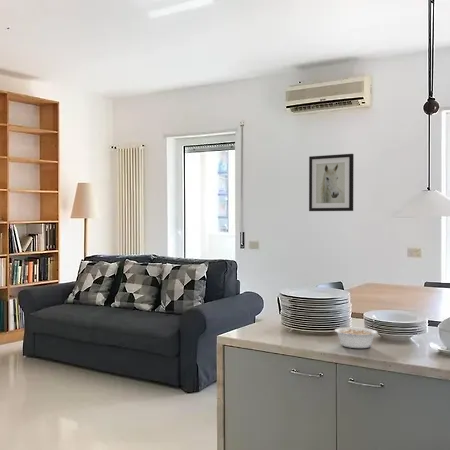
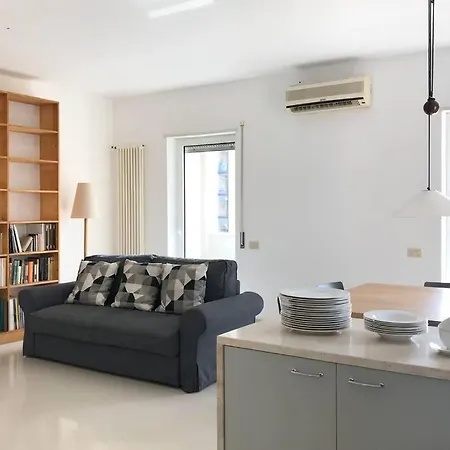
- wall art [308,153,355,212]
- legume [334,326,378,349]
